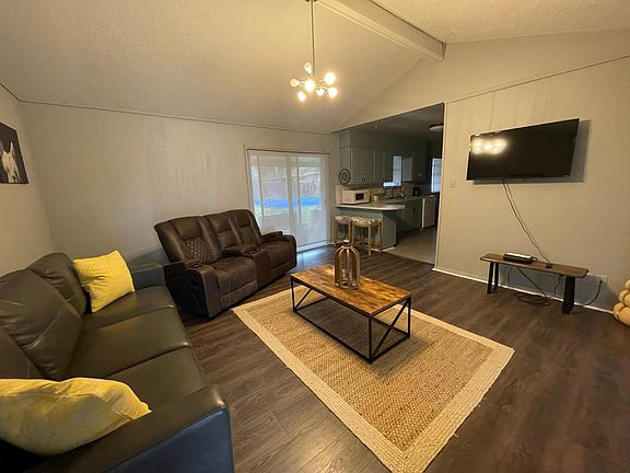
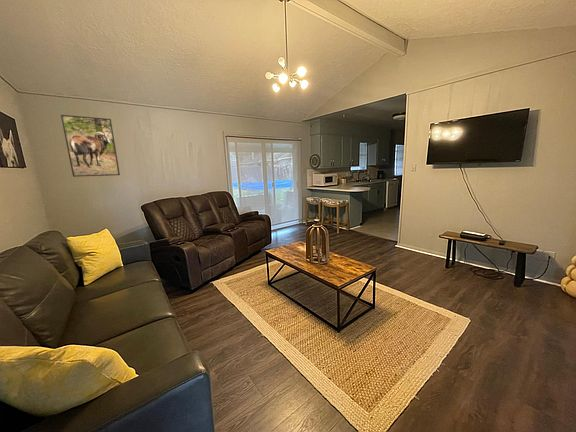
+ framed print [60,114,121,178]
